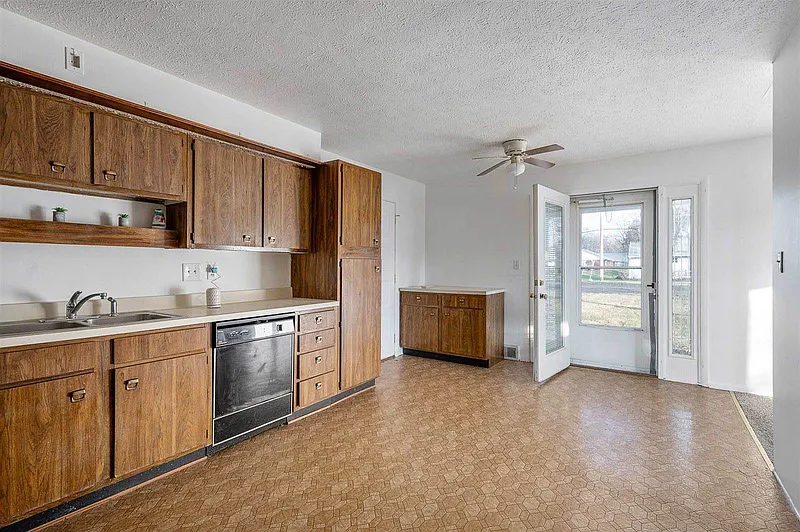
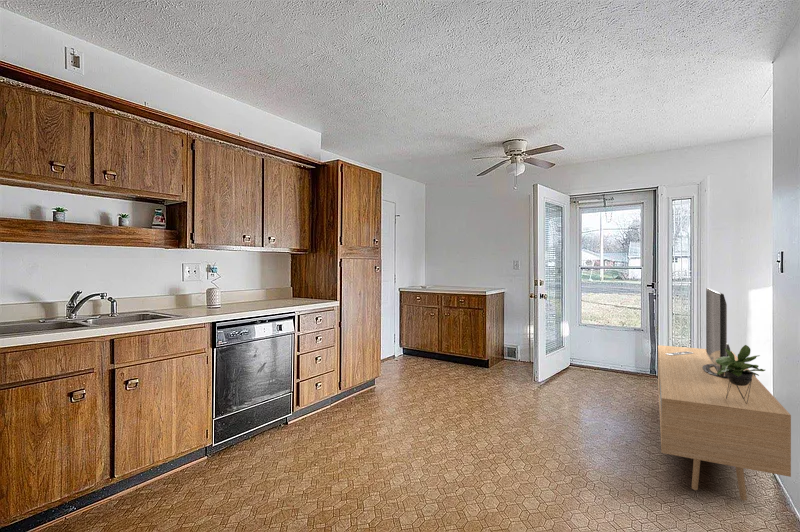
+ media console [657,287,792,502]
